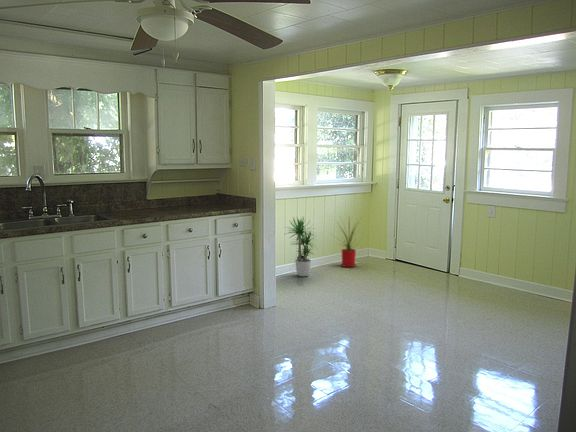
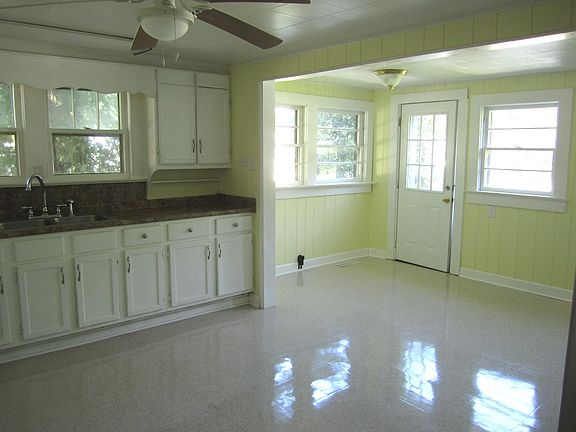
- potted plant [283,216,319,277]
- house plant [329,213,368,268]
